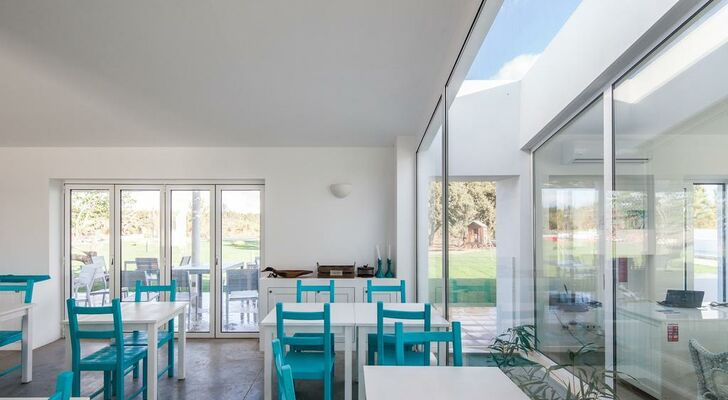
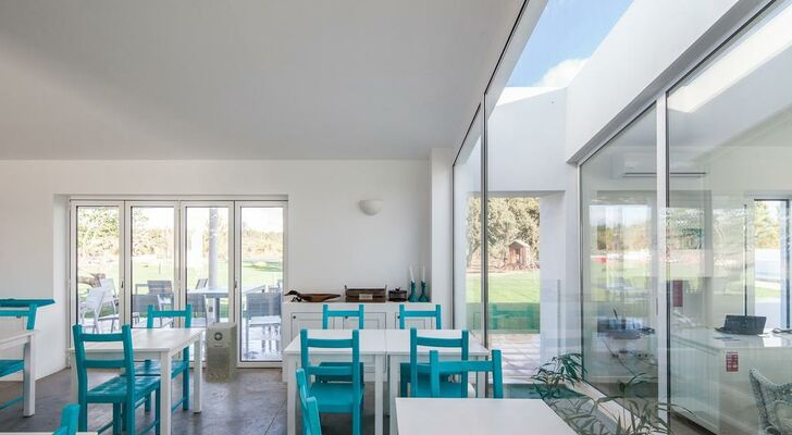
+ air purifier [205,321,238,384]
